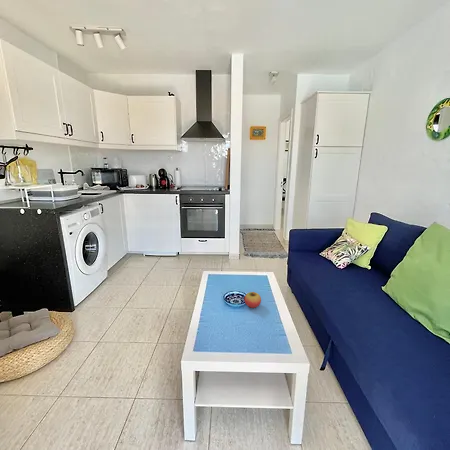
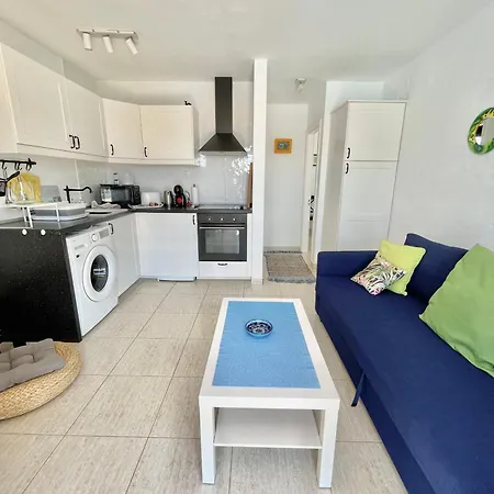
- fruit [243,291,262,309]
